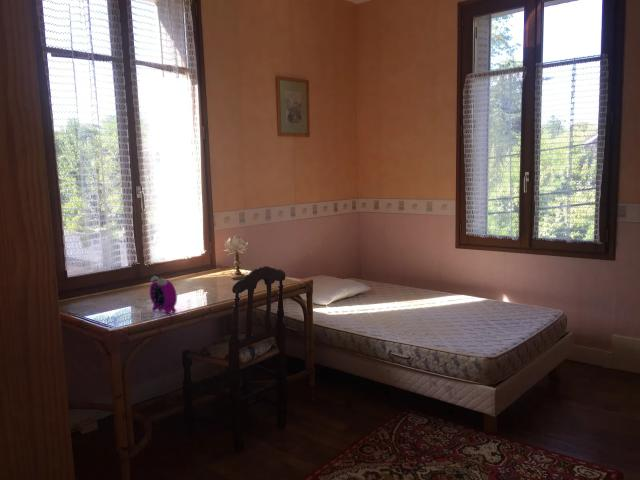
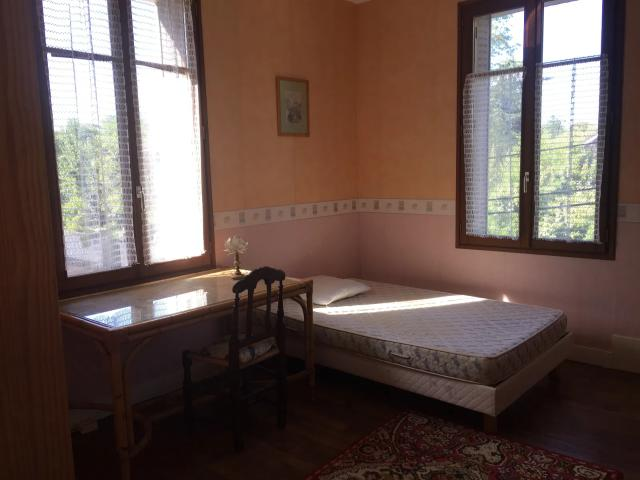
- alarm clock [149,271,178,316]
